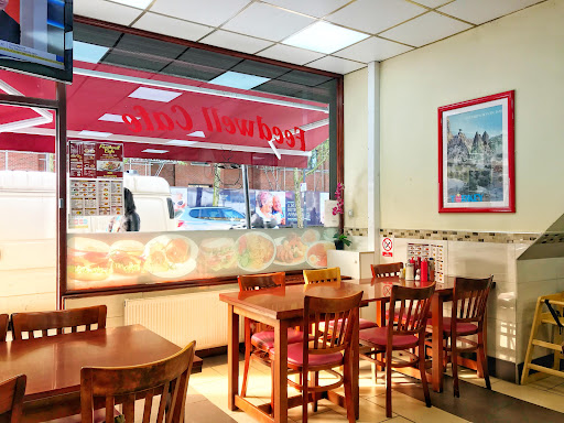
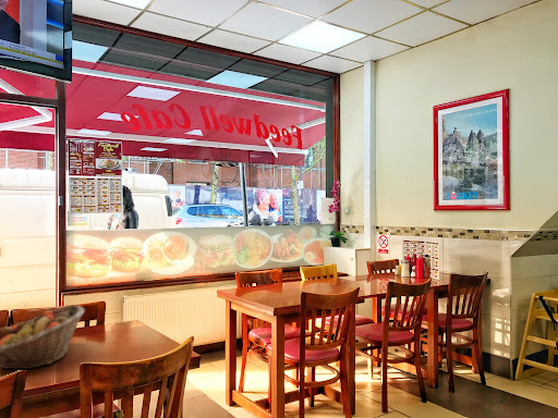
+ fruit basket [0,304,86,370]
